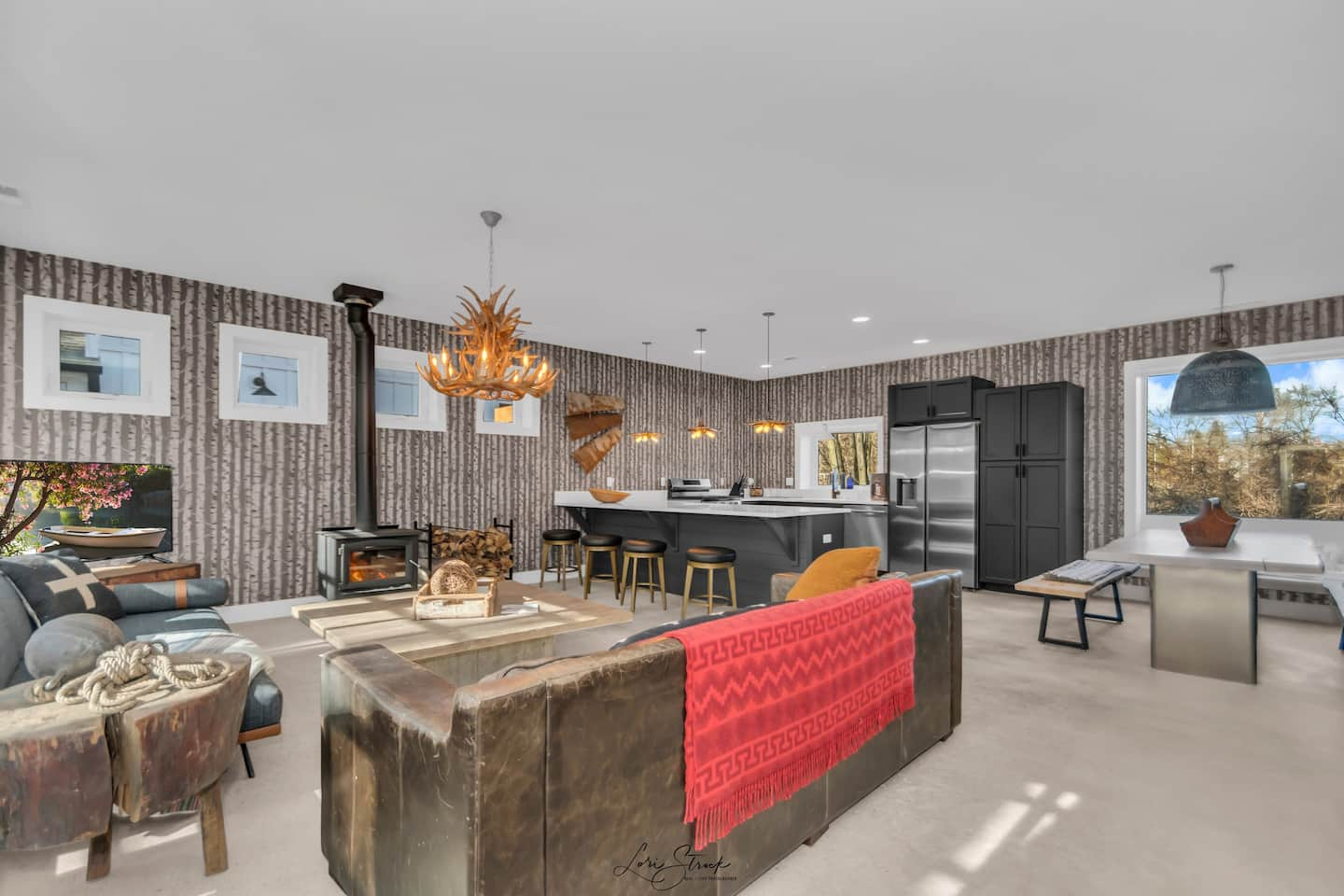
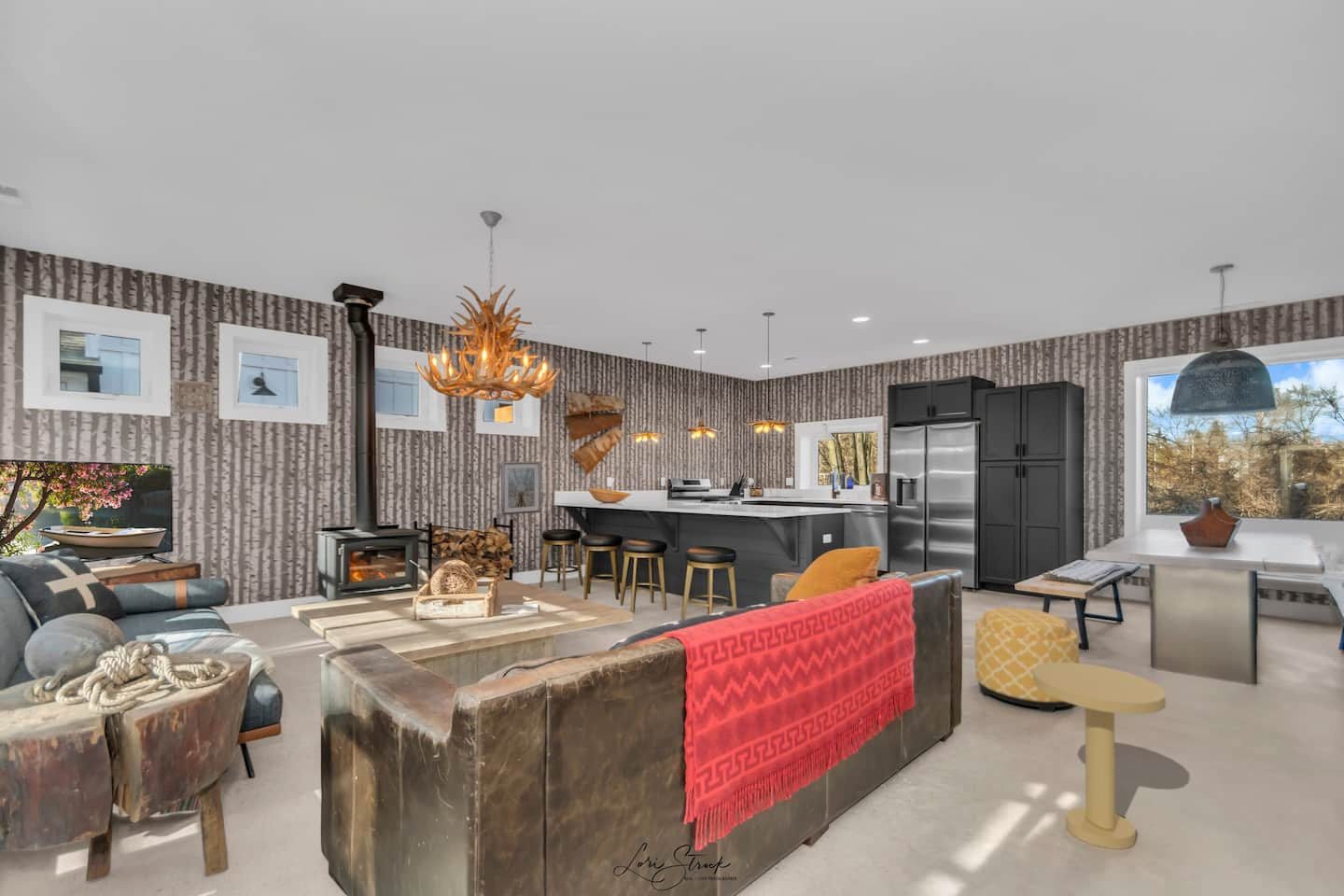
+ picture frame [500,460,541,516]
+ ottoman [974,607,1080,713]
+ wall ornament [171,379,214,414]
+ side table [1033,663,1167,850]
